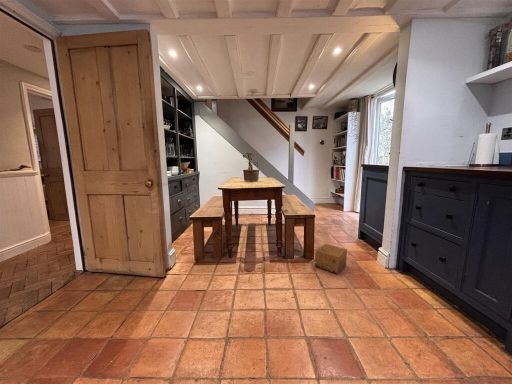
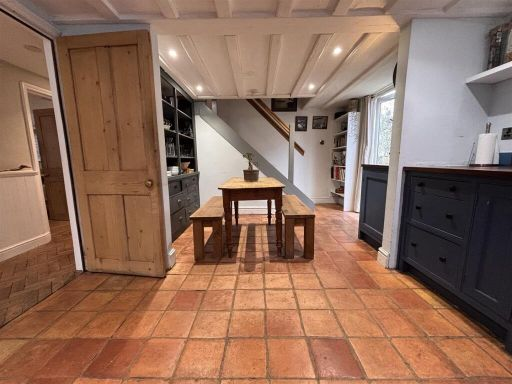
- cardboard box [314,243,348,276]
